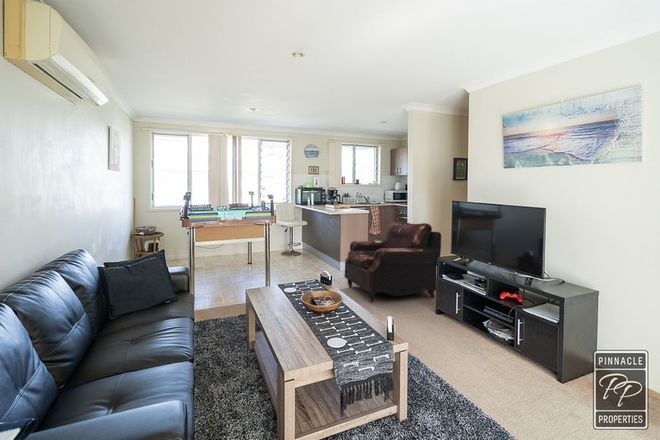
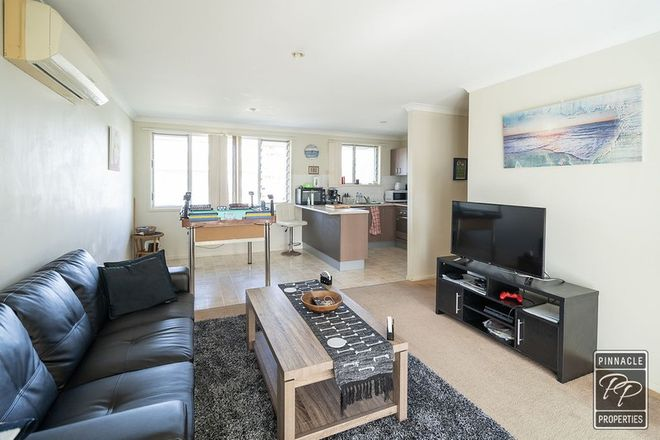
- leather [343,220,442,303]
